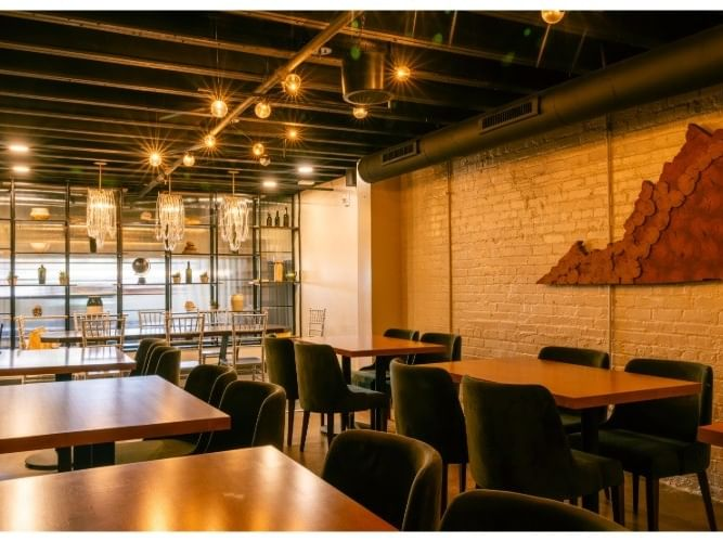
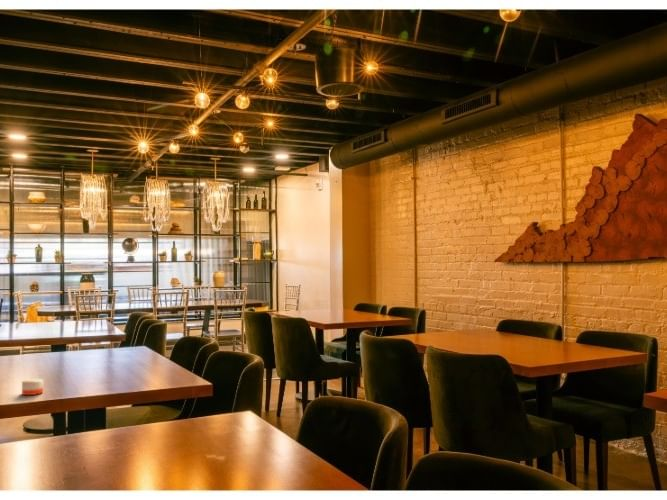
+ candle [21,378,44,396]
